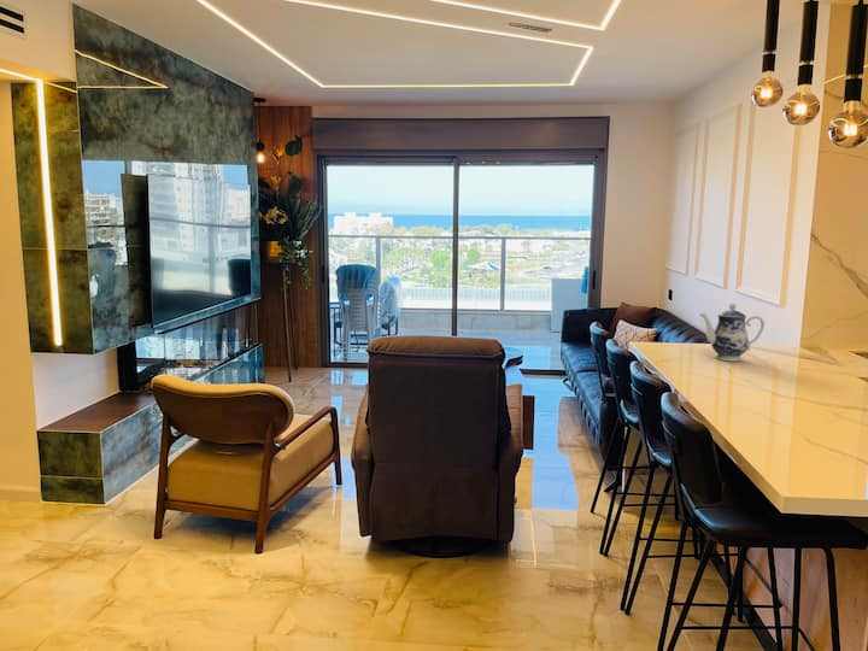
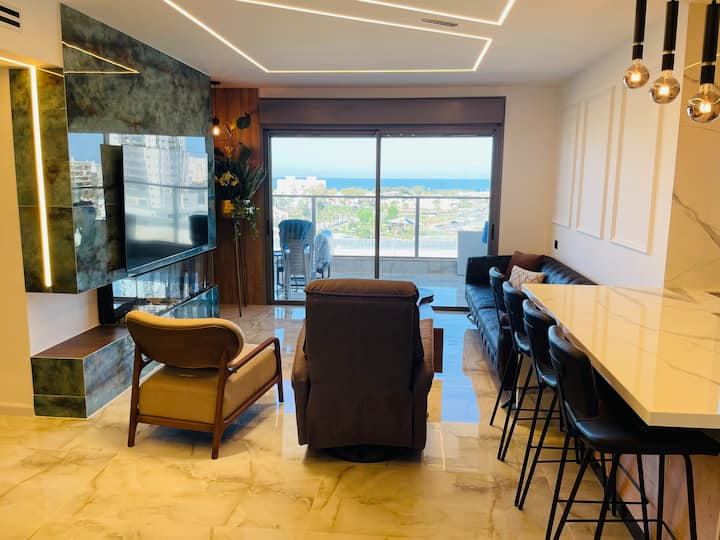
- teapot [698,301,766,363]
